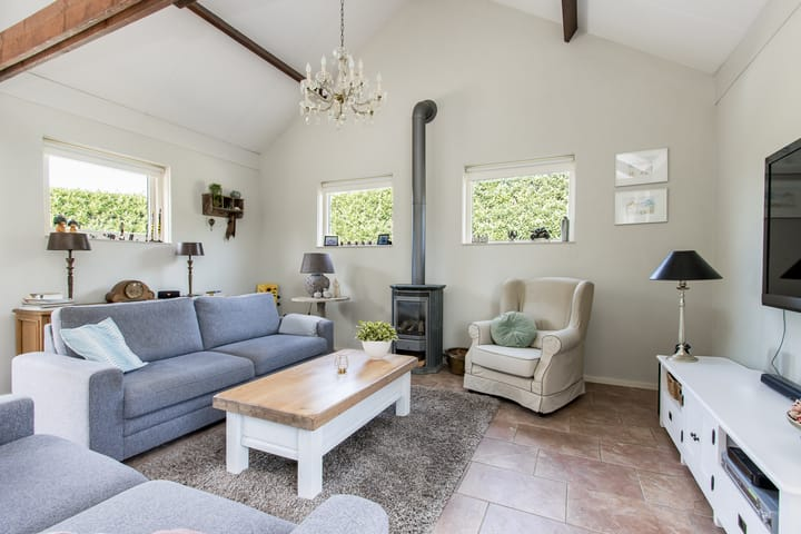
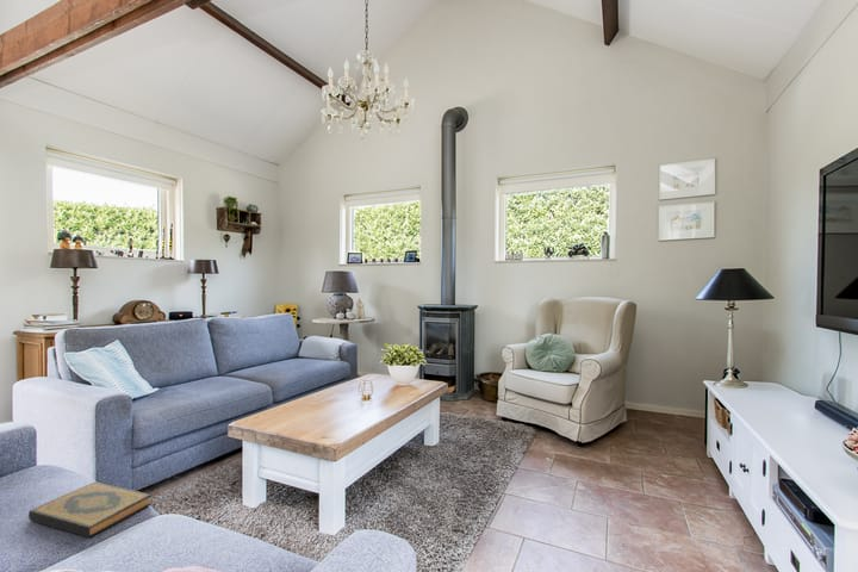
+ hardback book [27,480,153,539]
